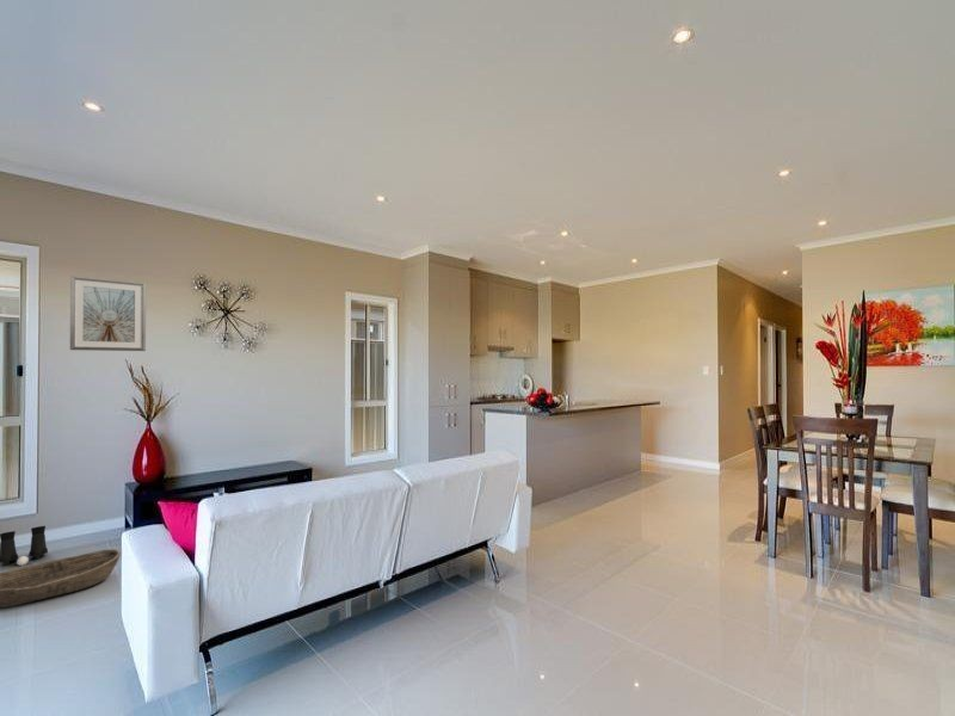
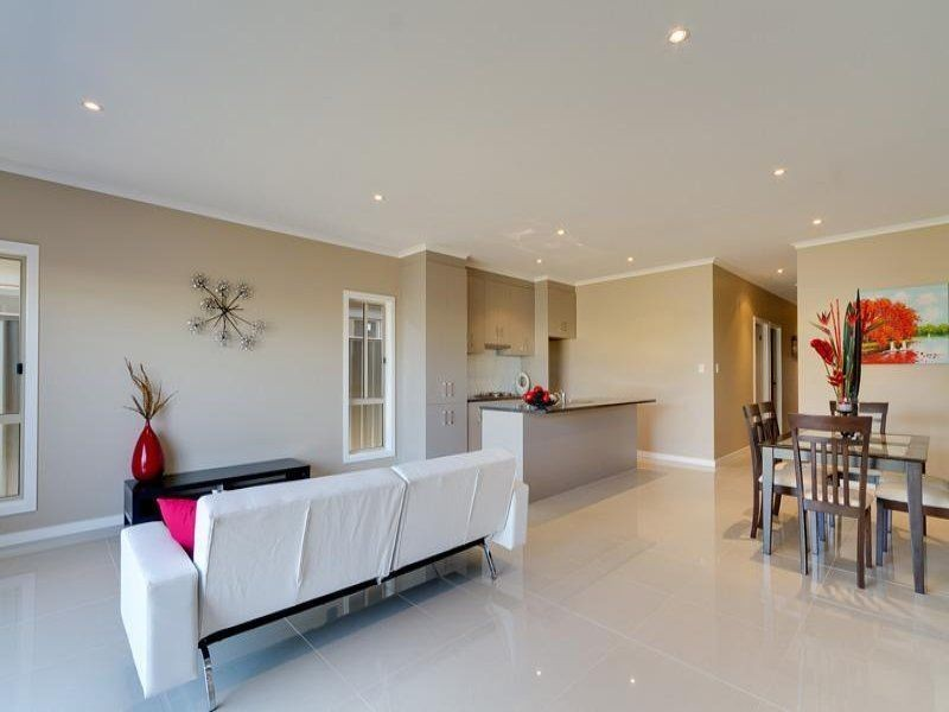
- boots [0,525,49,567]
- basket [0,548,122,609]
- picture frame [69,274,147,352]
